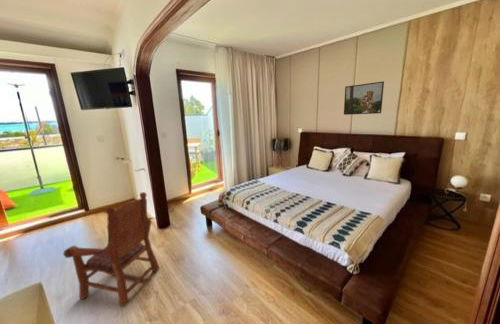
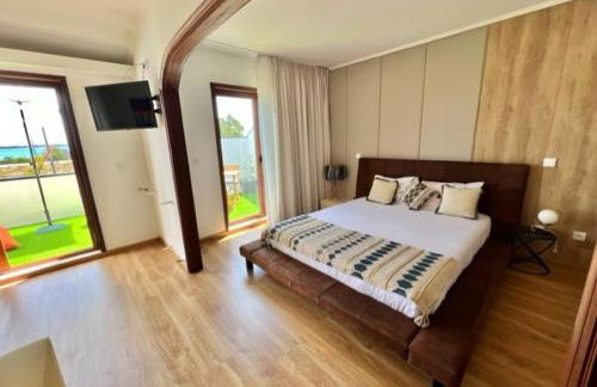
- armchair [62,191,161,308]
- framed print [343,80,385,116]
